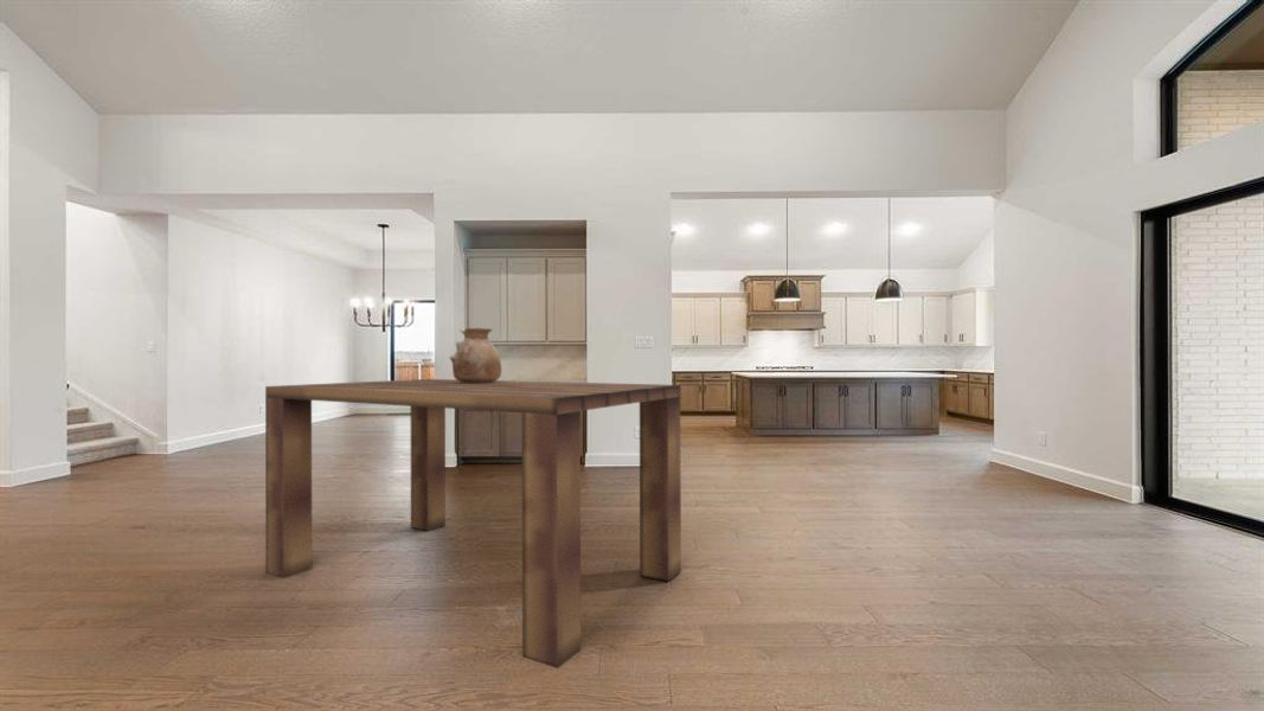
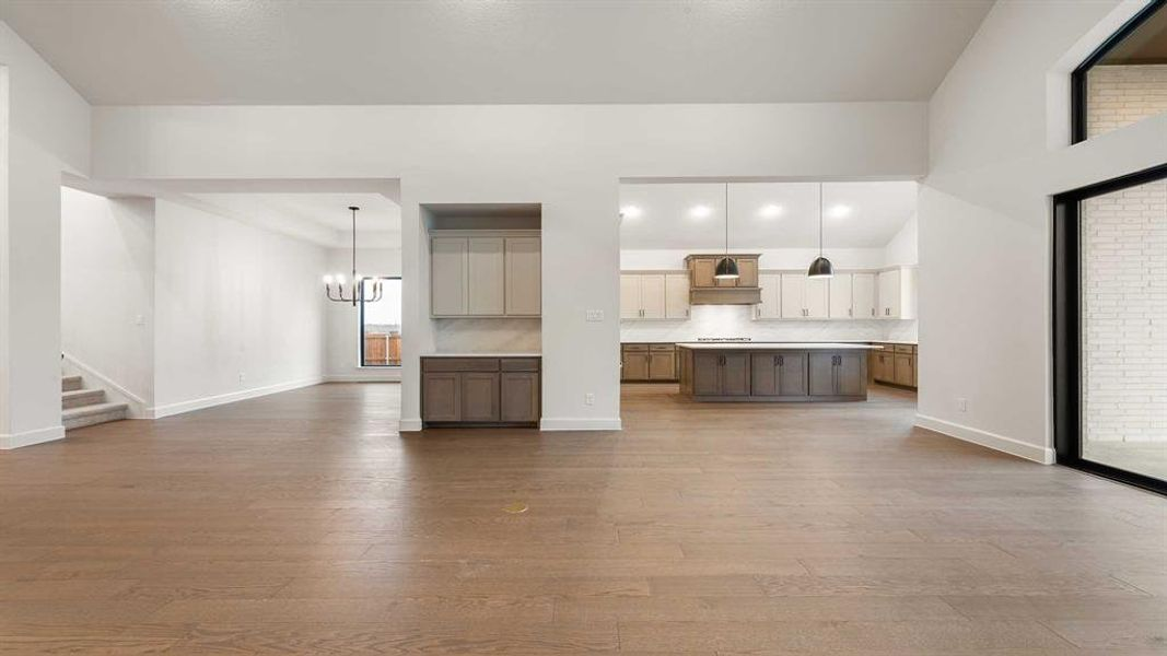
- vase [448,327,502,383]
- dining table [264,378,682,670]
